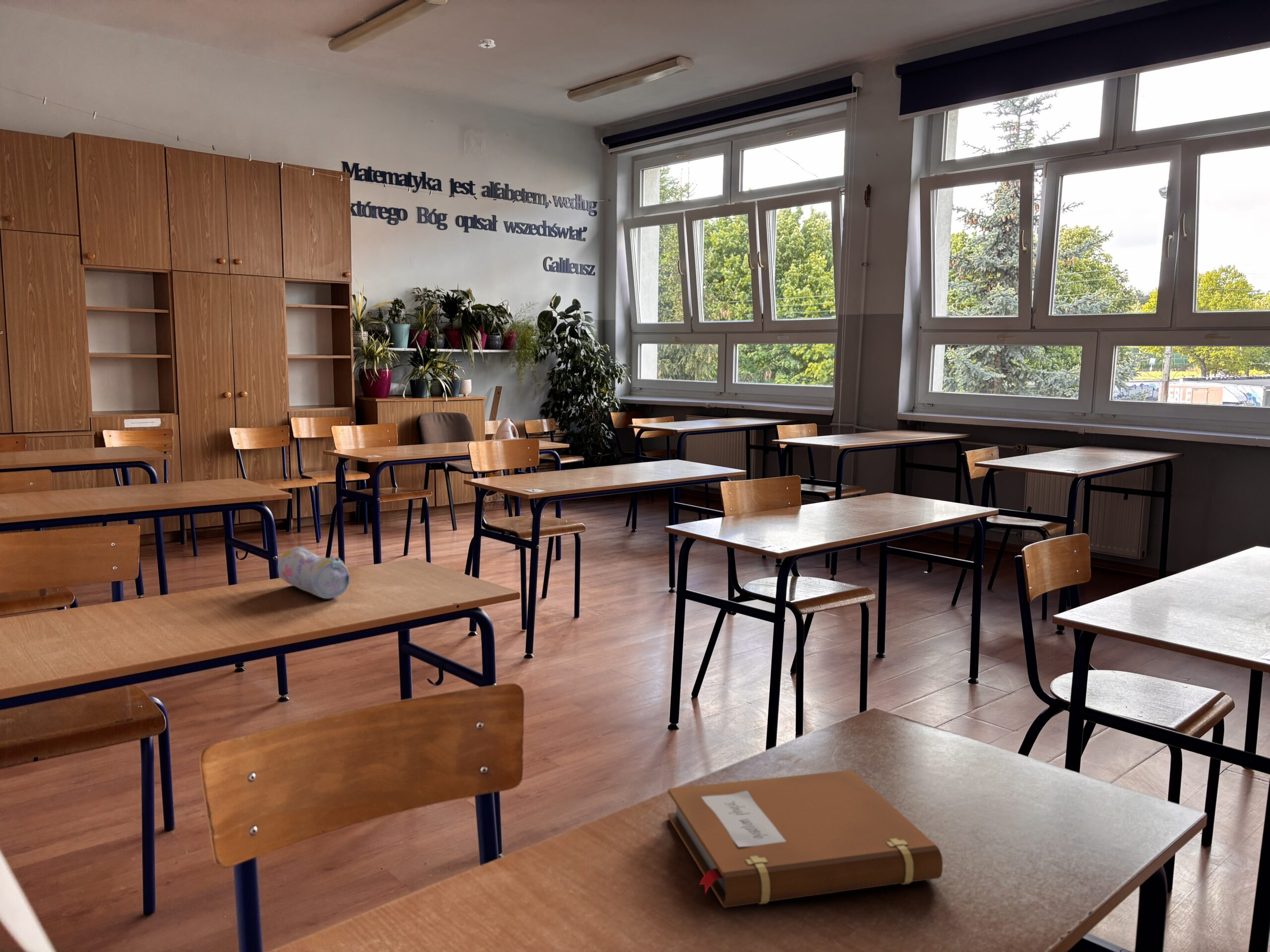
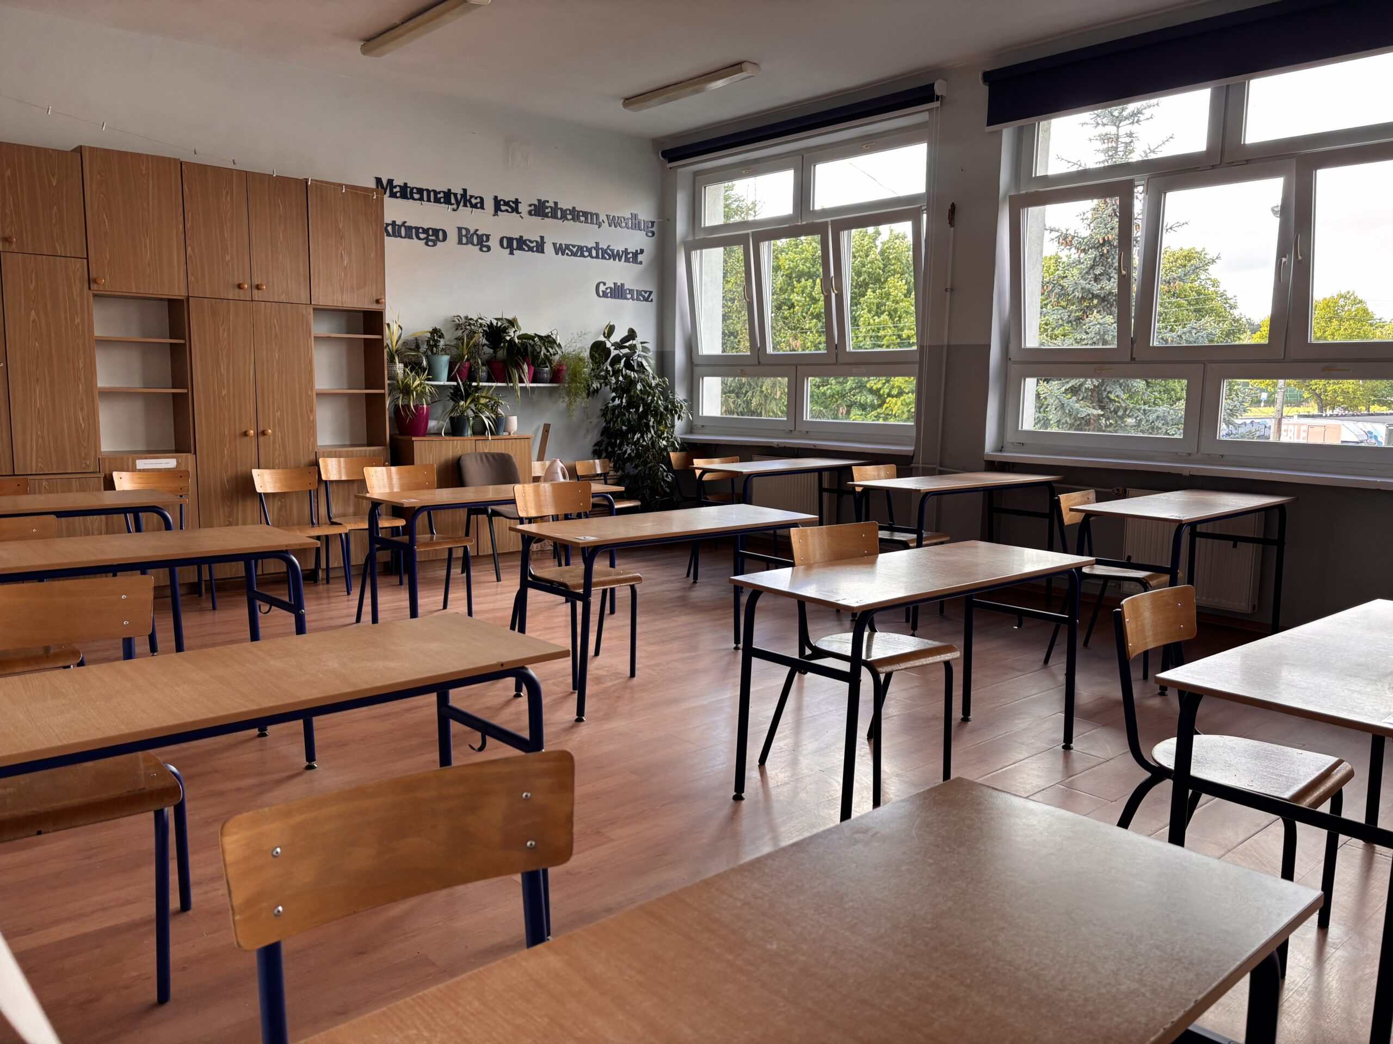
- notebook [667,770,943,908]
- pencil case [277,546,350,599]
- smoke detector [478,38,496,49]
